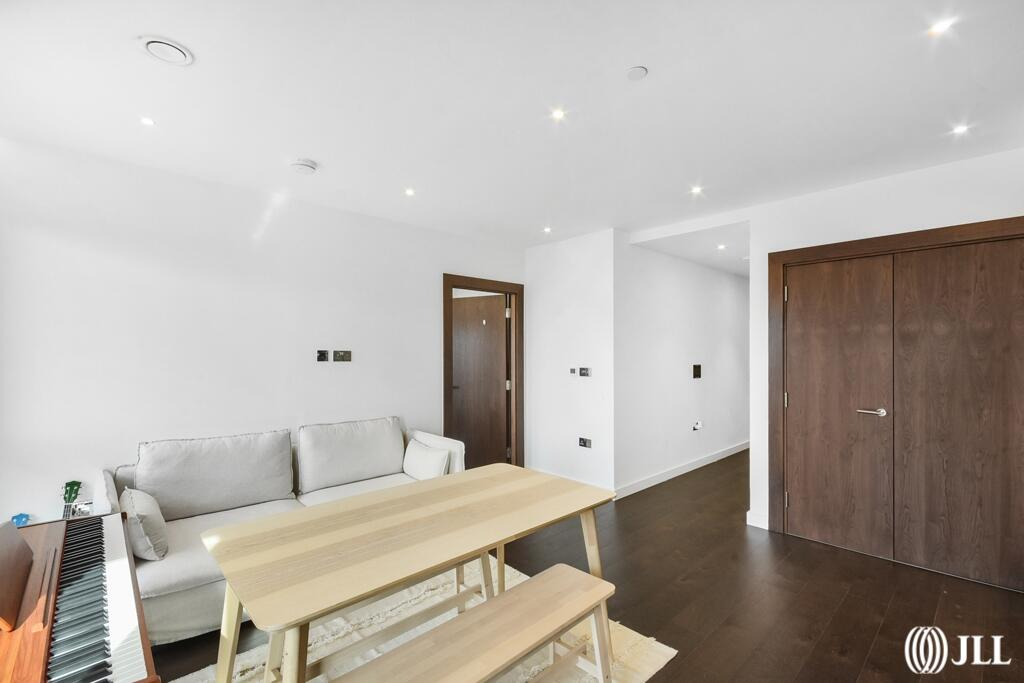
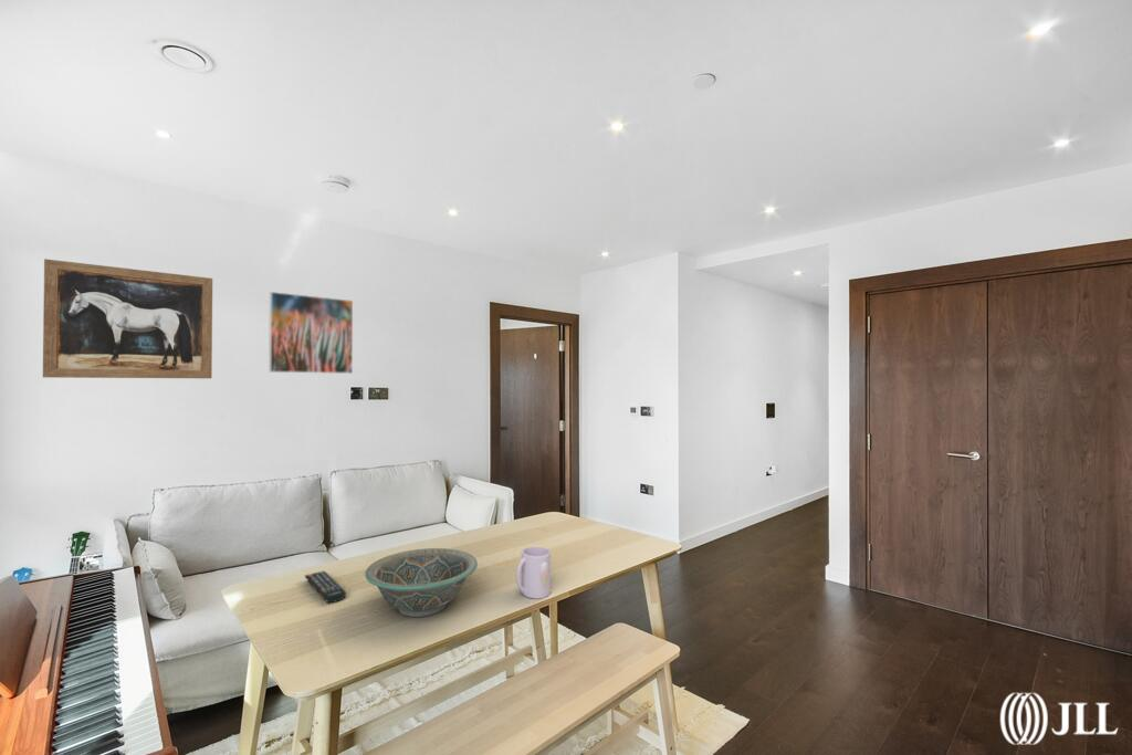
+ mug [515,546,552,600]
+ decorative bowl [364,547,479,618]
+ wall art [42,258,213,379]
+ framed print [268,291,354,375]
+ remote control [304,570,347,604]
